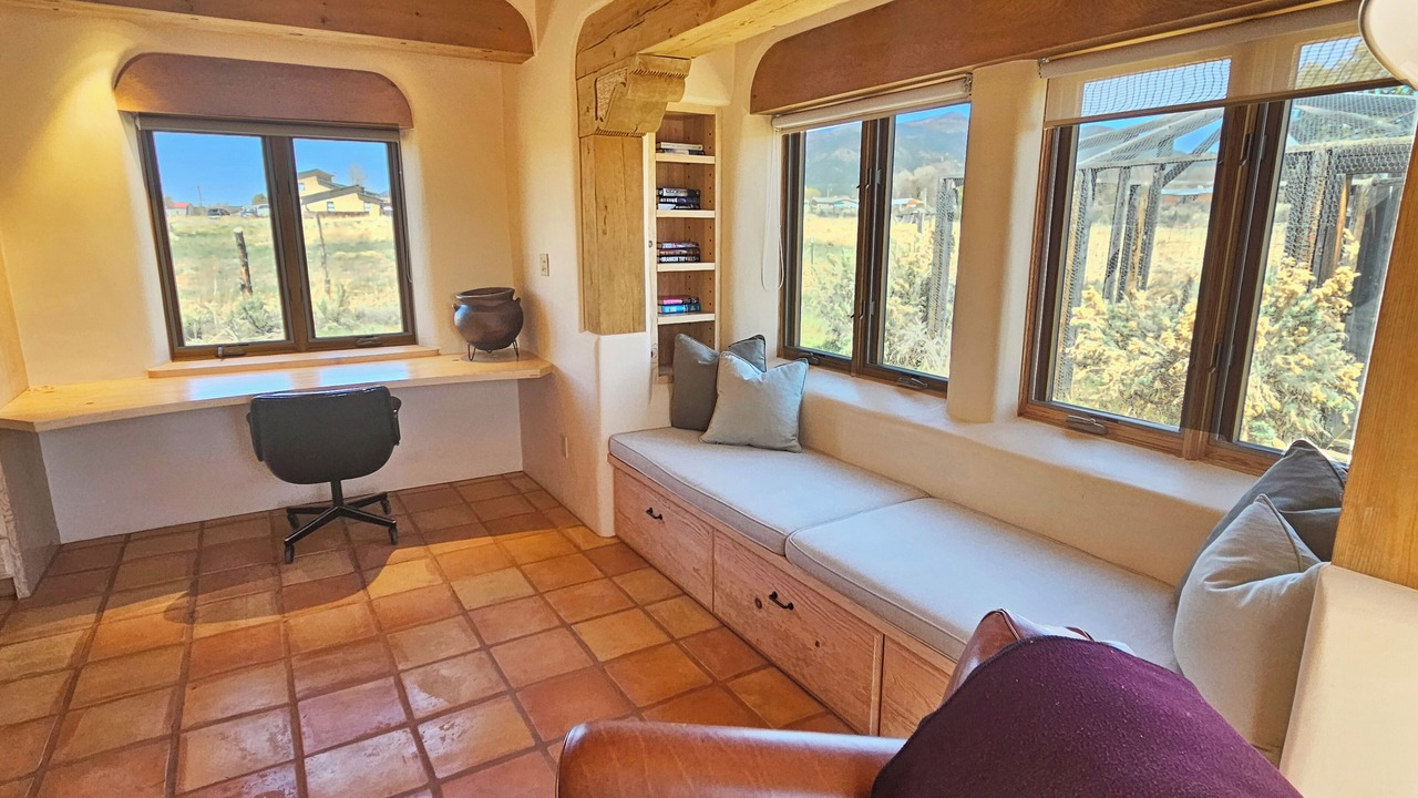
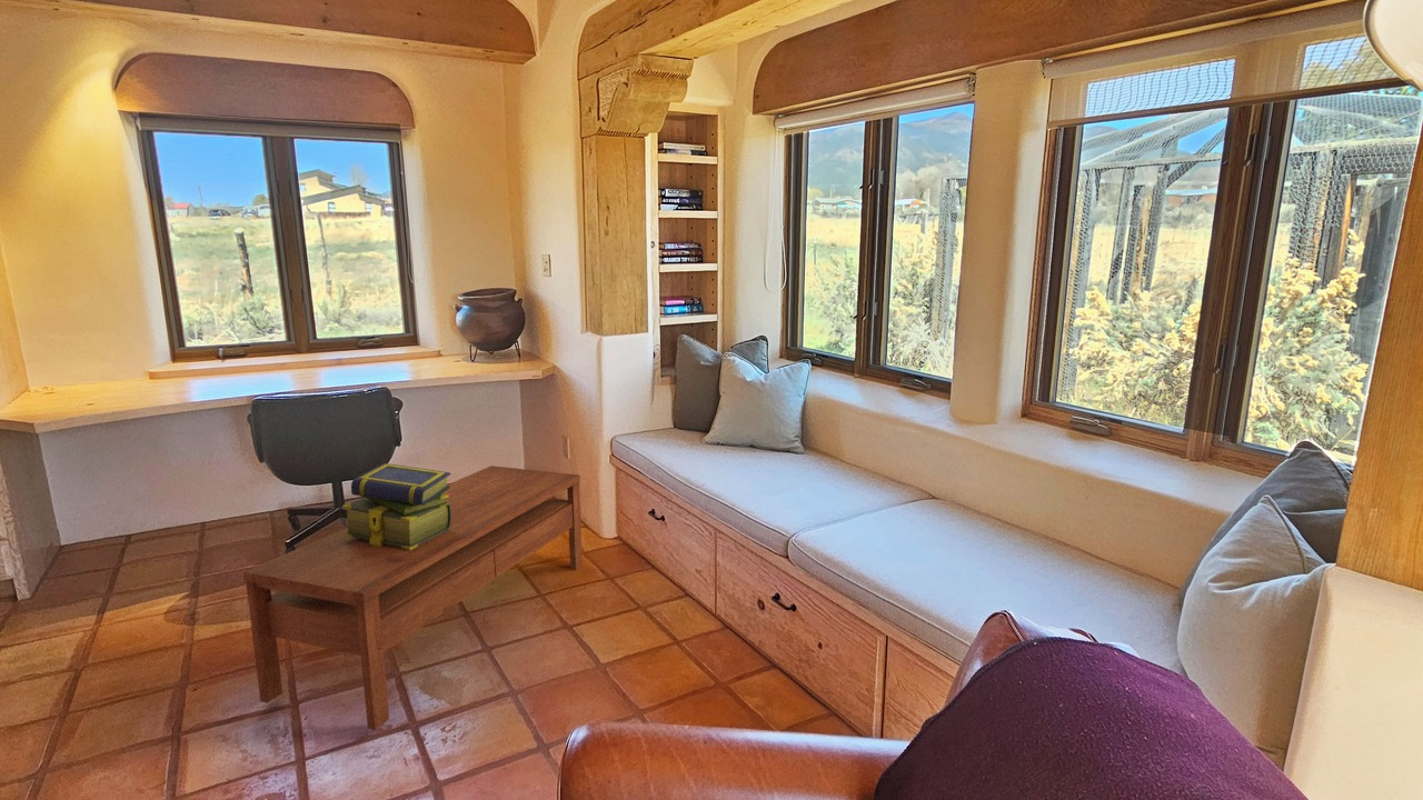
+ coffee table [242,464,584,731]
+ stack of books [341,462,451,550]
